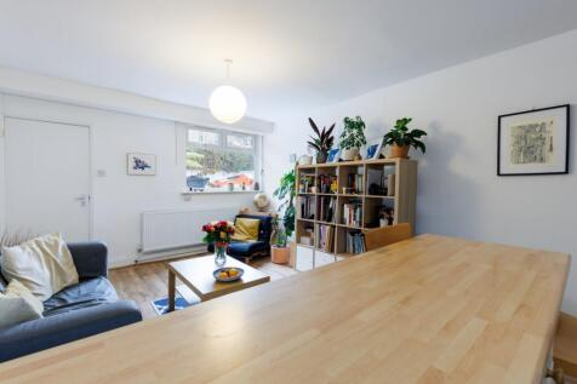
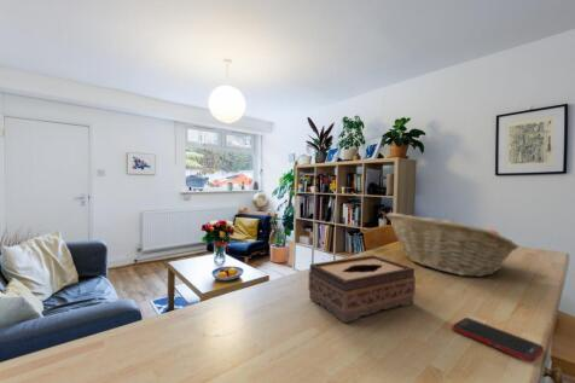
+ cell phone [451,317,545,364]
+ tissue box [307,254,417,324]
+ fruit basket [385,211,521,278]
